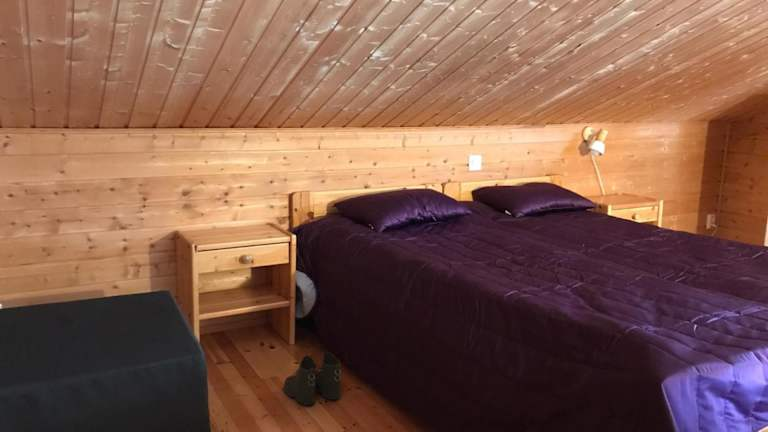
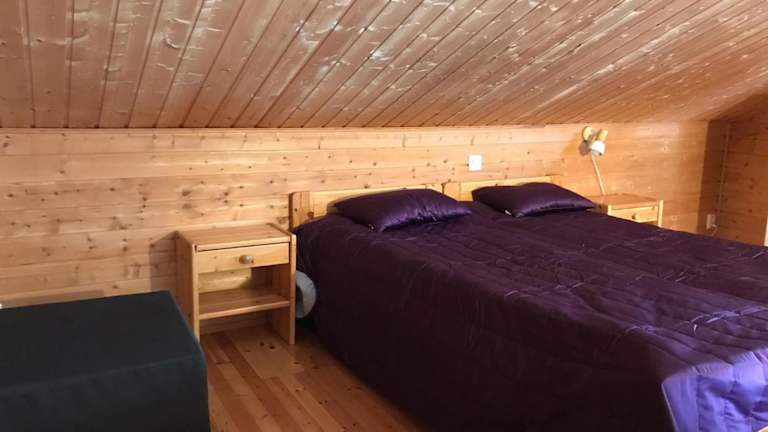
- boots [283,351,342,406]
